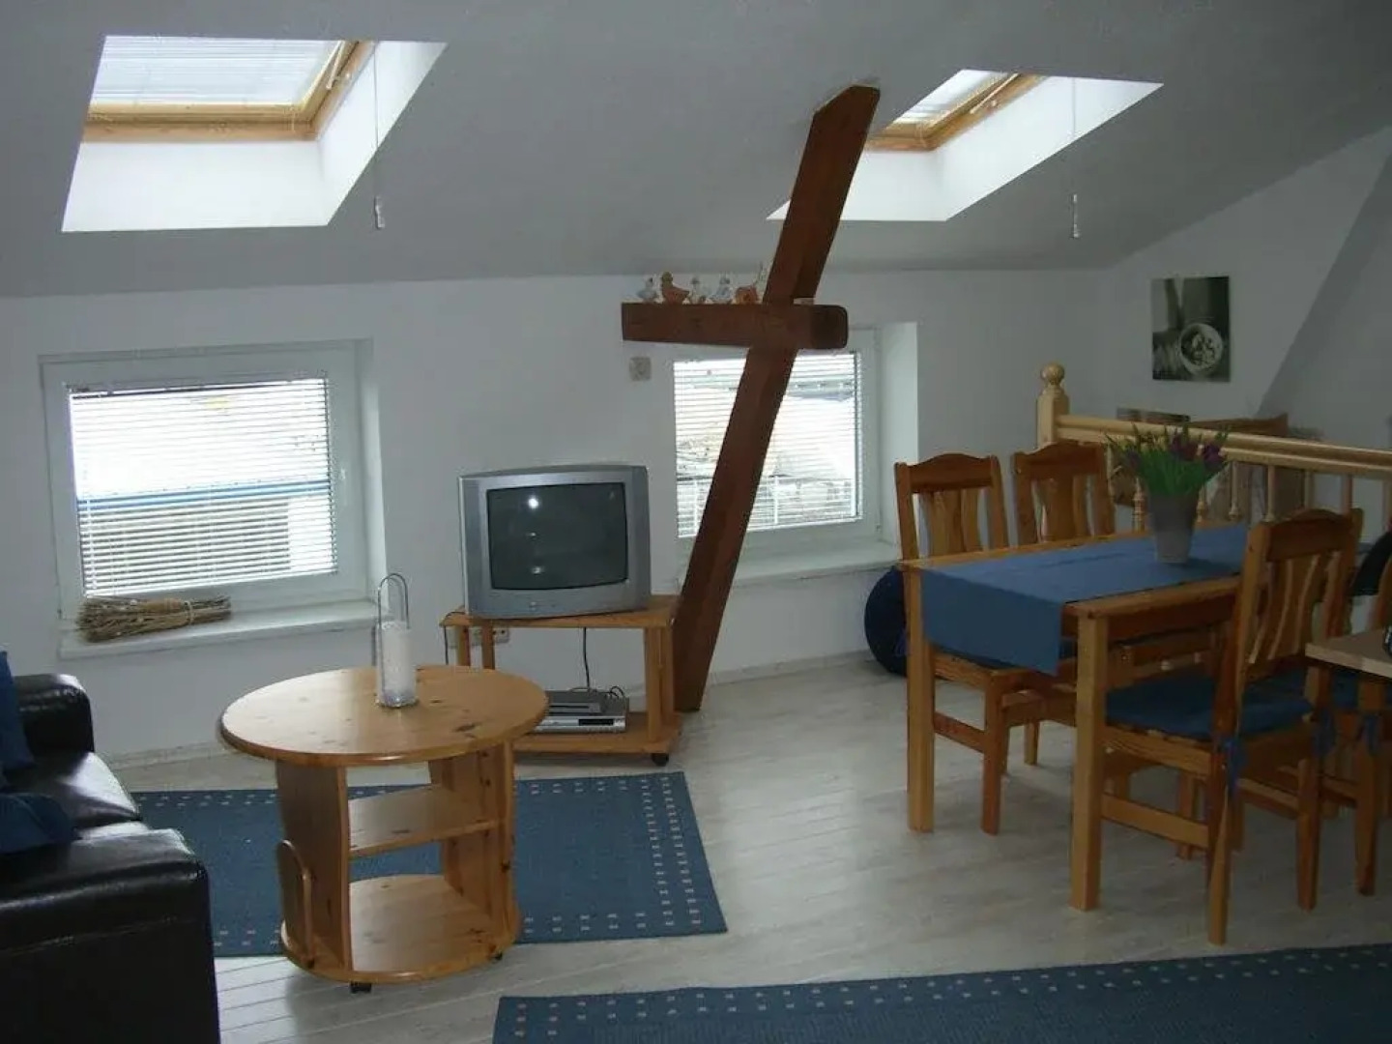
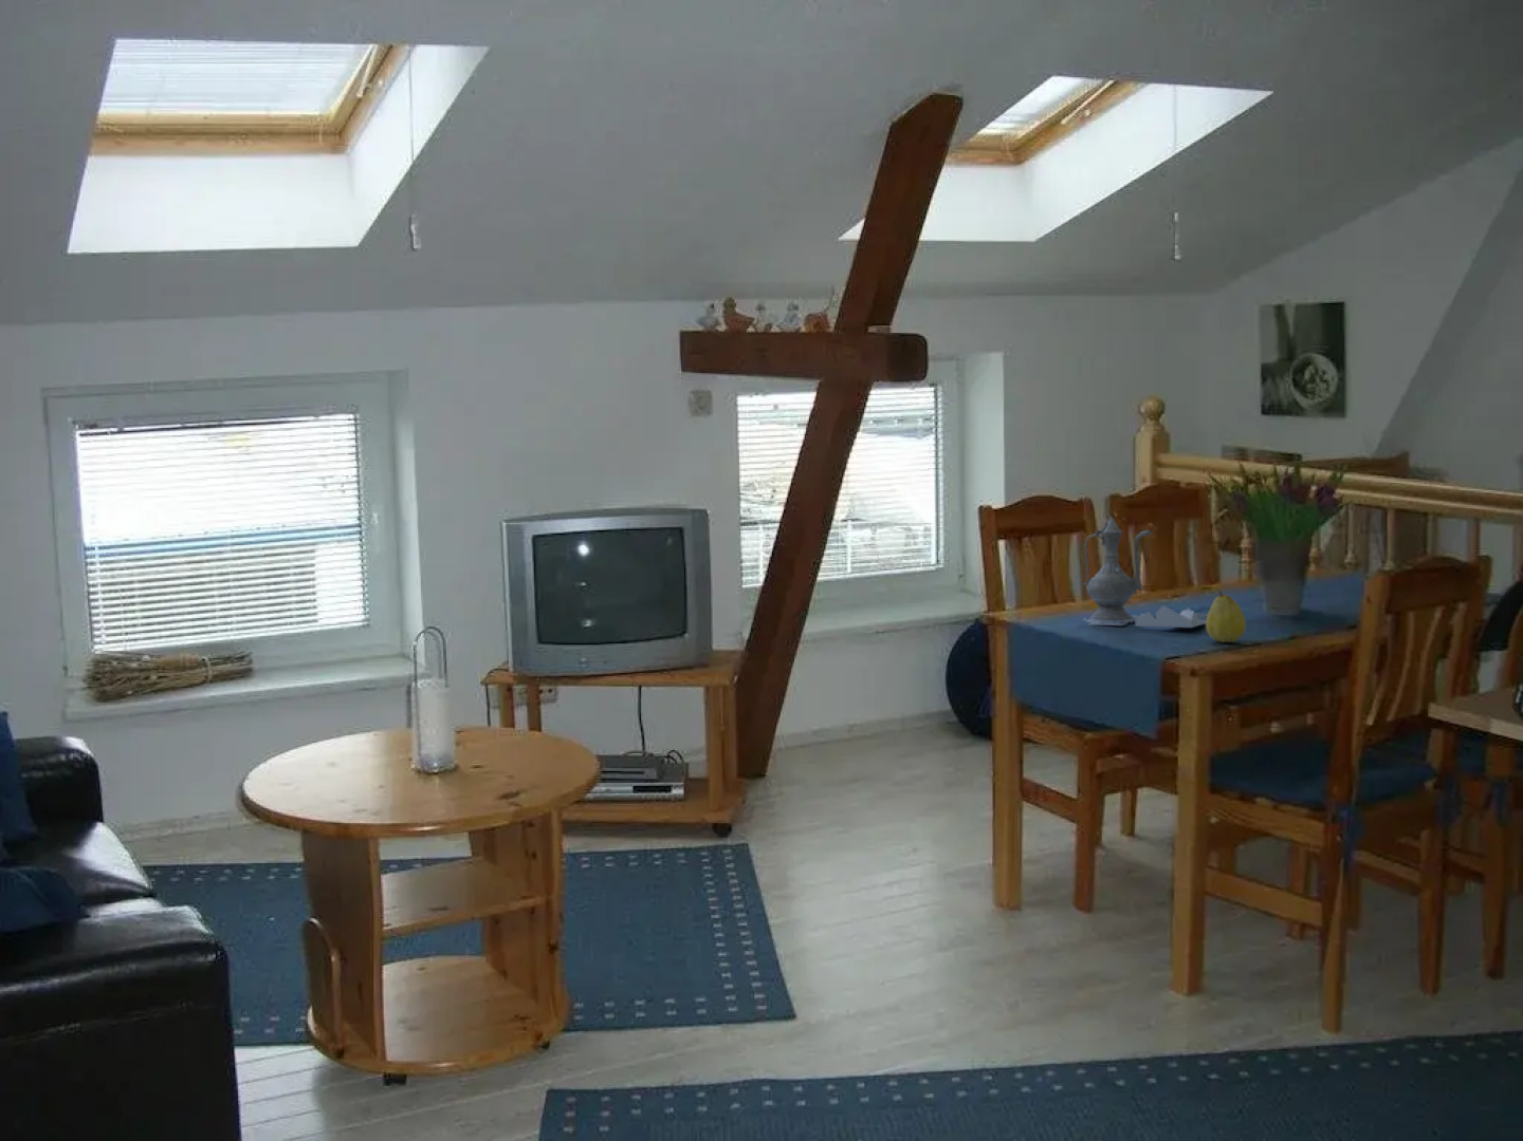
+ fruit [1205,590,1247,644]
+ teapot [1078,515,1208,628]
